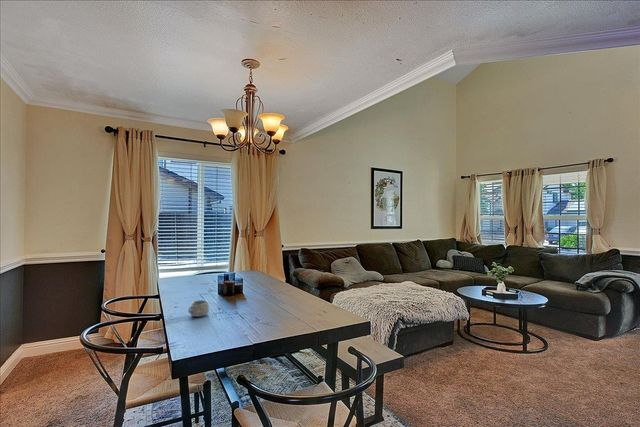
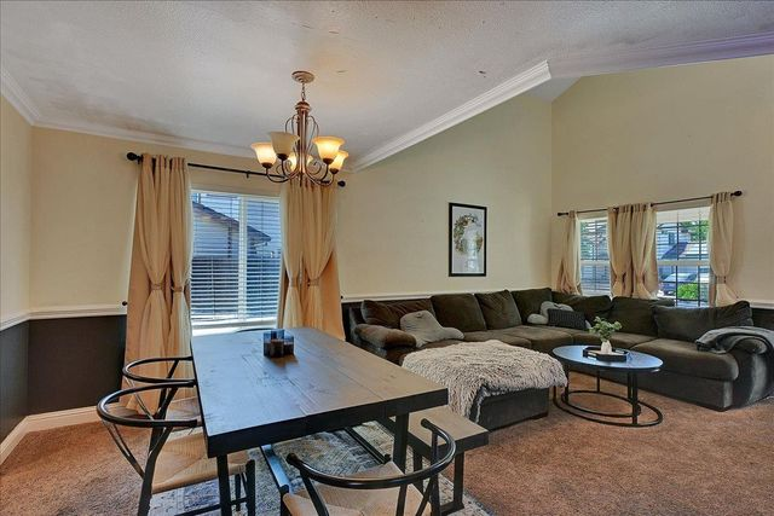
- mug [187,299,210,318]
